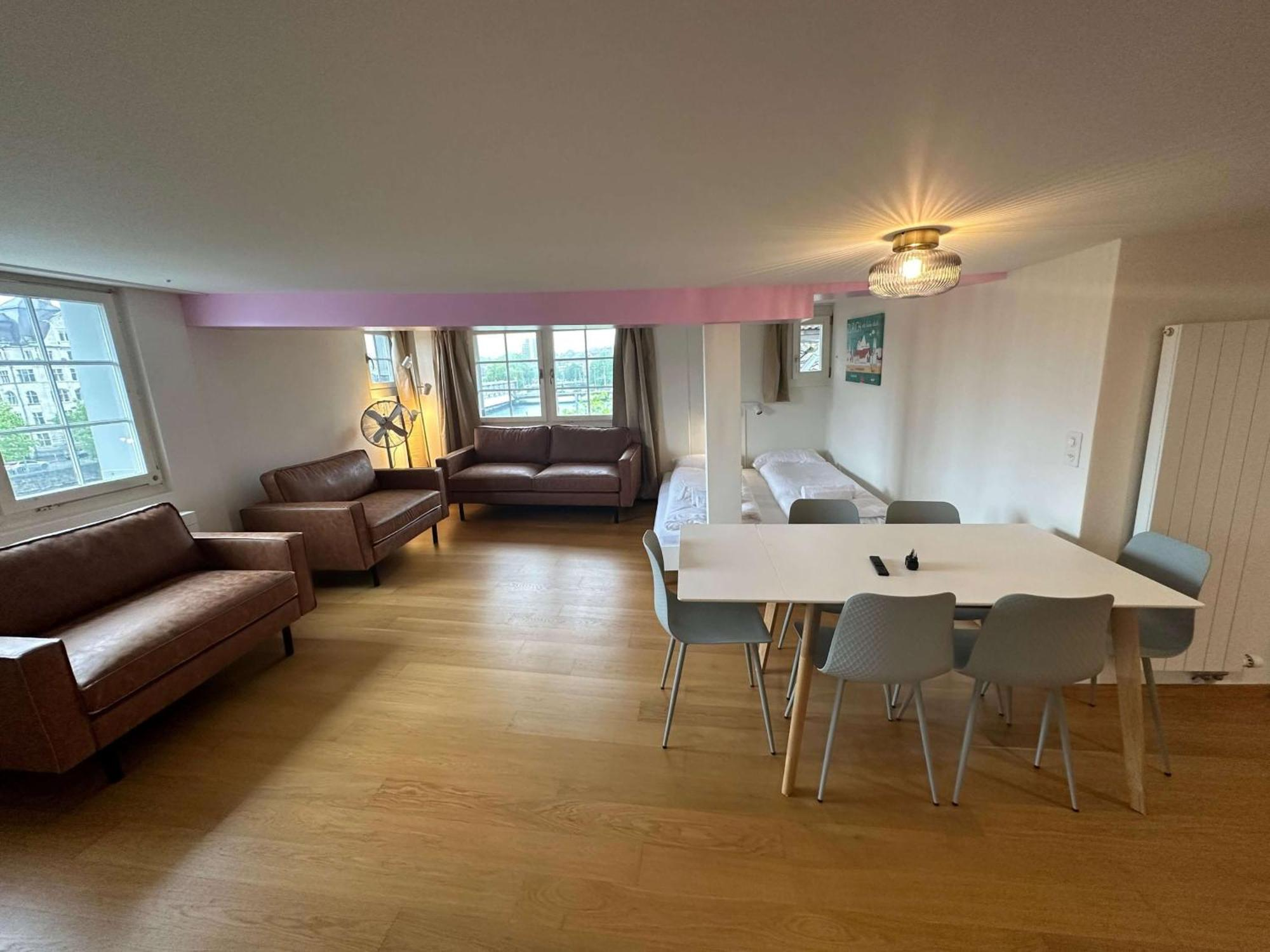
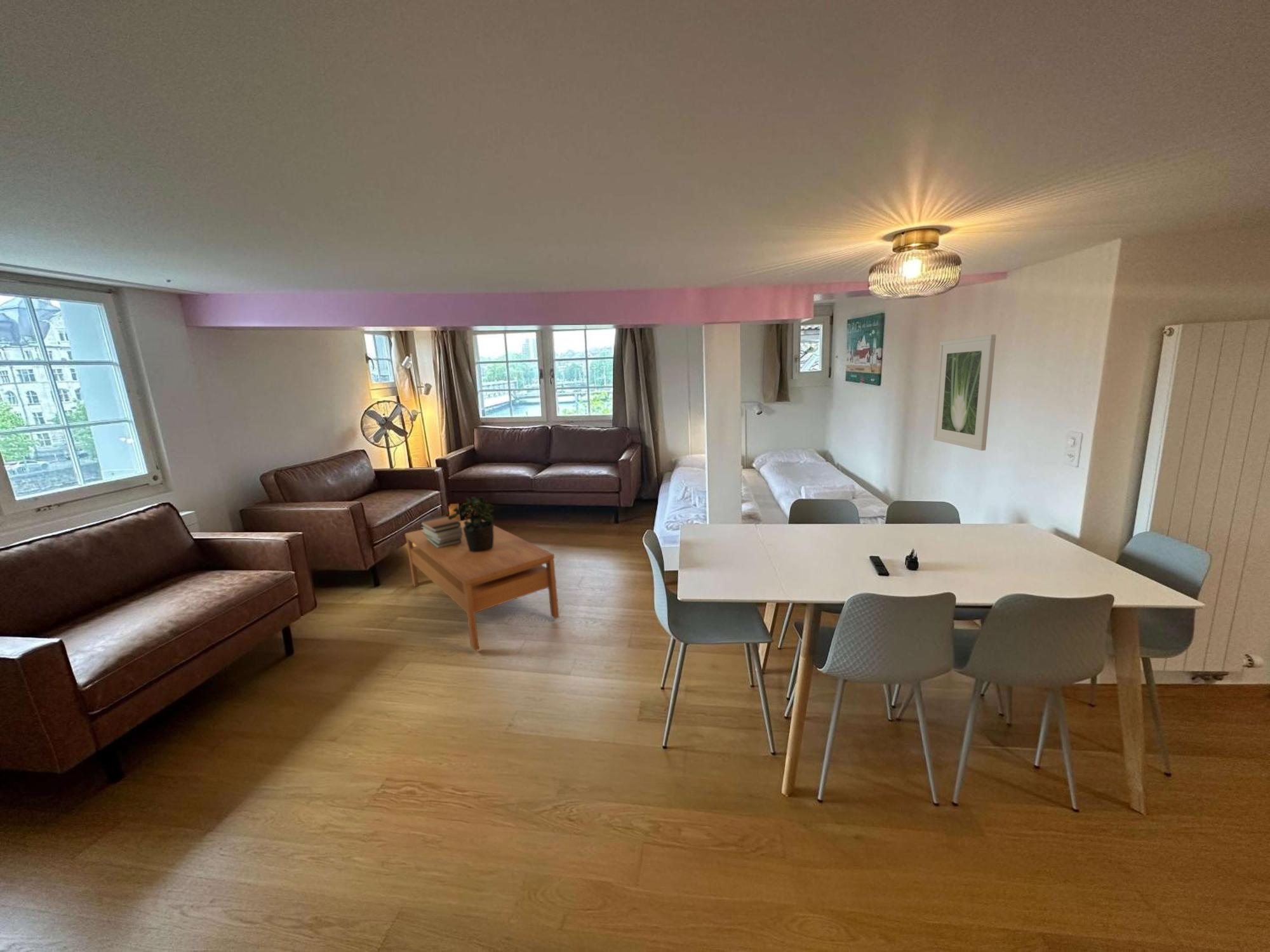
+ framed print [933,334,996,451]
+ book stack [419,515,463,548]
+ potted plant [448,496,495,552]
+ coffee table [404,519,560,652]
